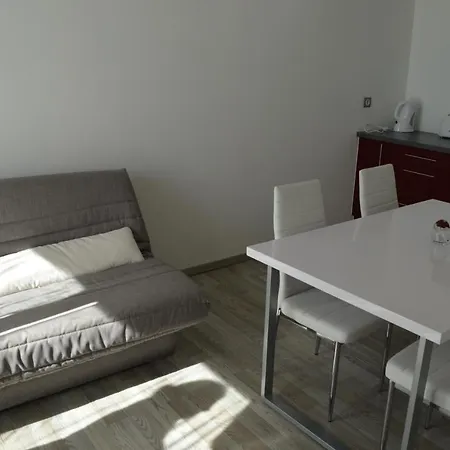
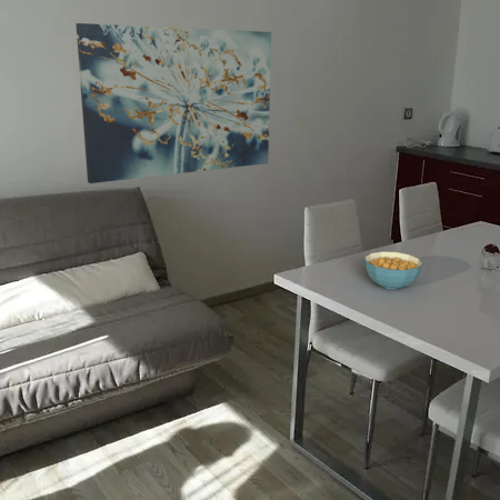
+ cereal bowl [363,251,423,291]
+ wall art [74,22,272,184]
